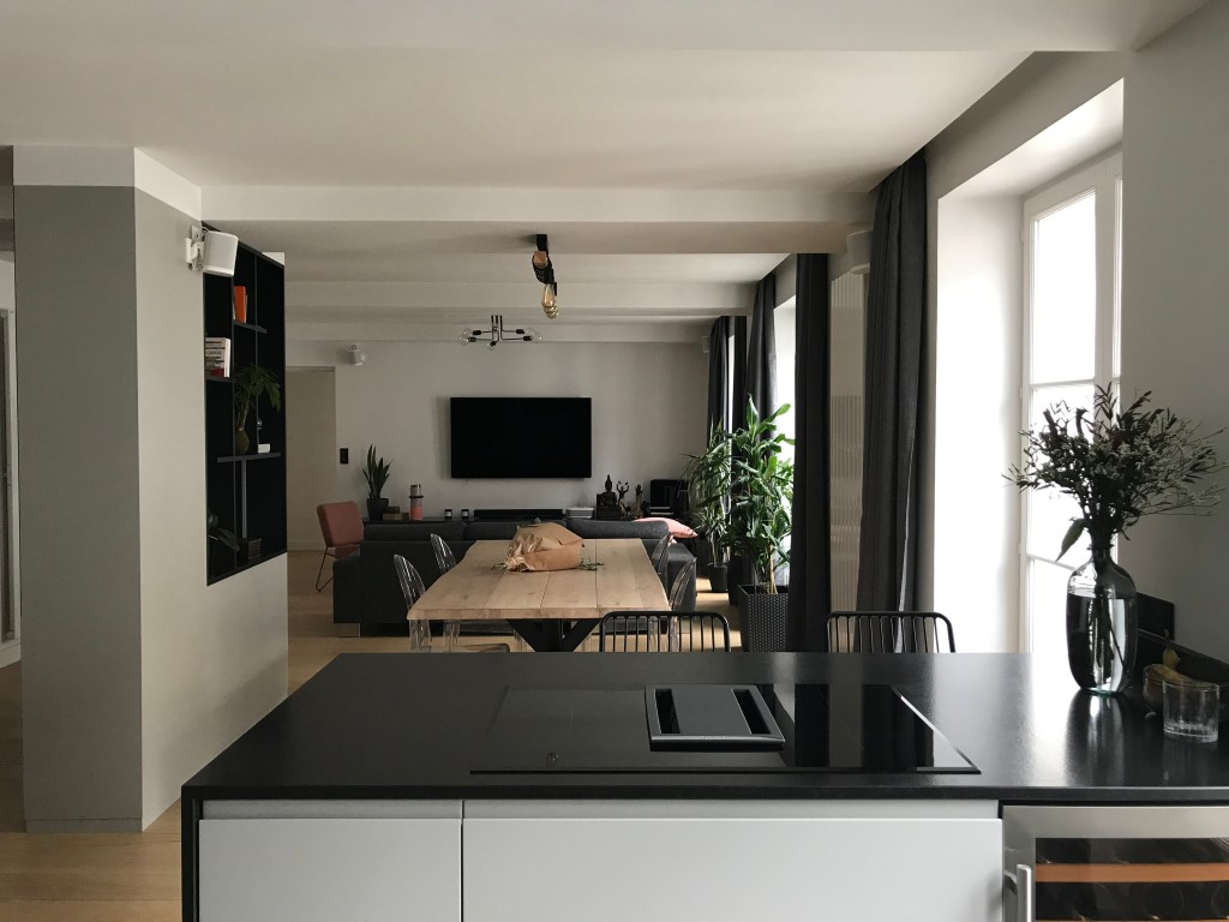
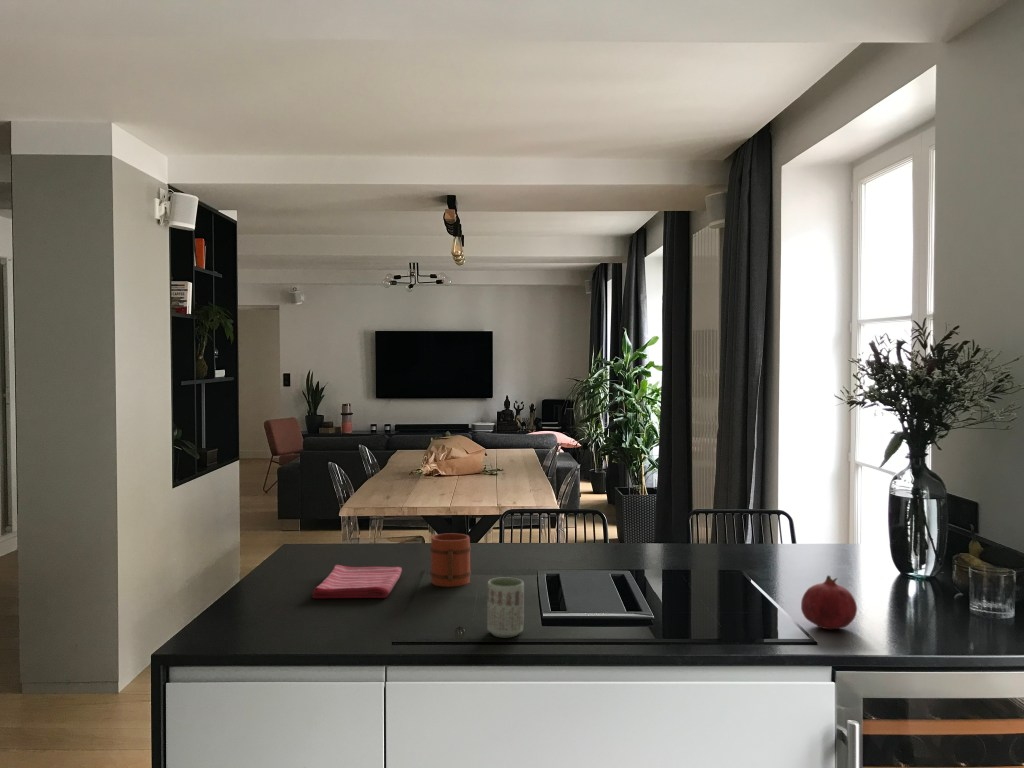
+ dish towel [311,564,403,599]
+ mug [429,532,472,588]
+ cup [486,576,525,638]
+ fruit [800,575,858,630]
